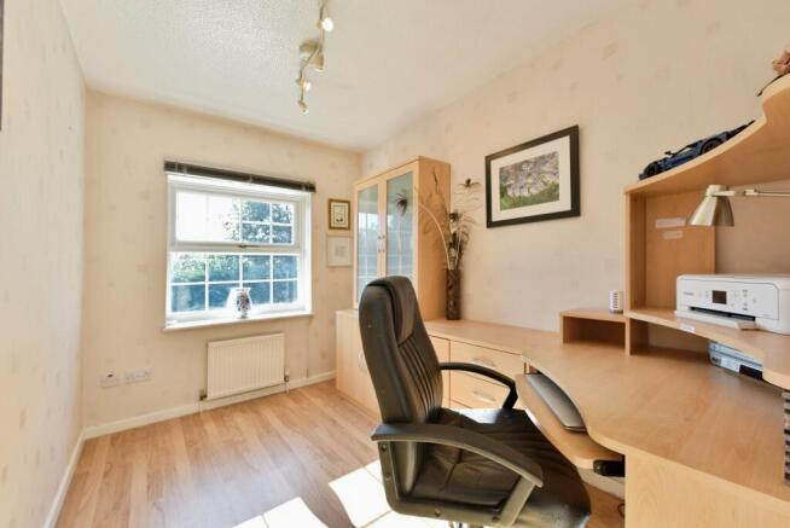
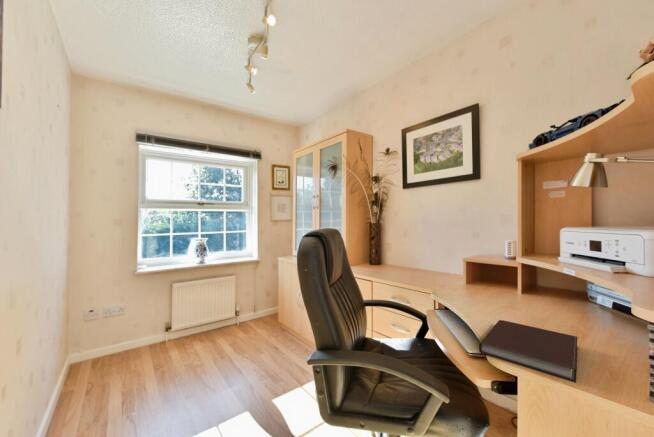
+ notebook [478,319,579,384]
